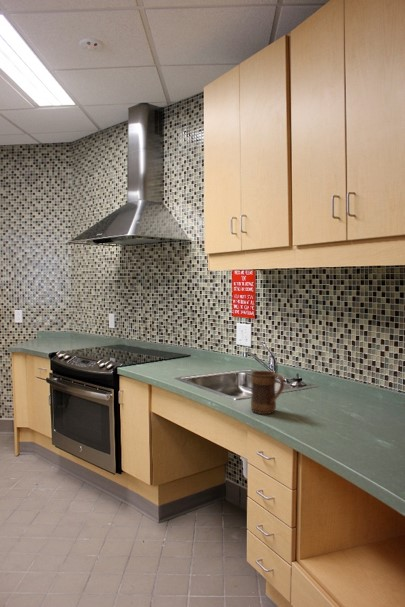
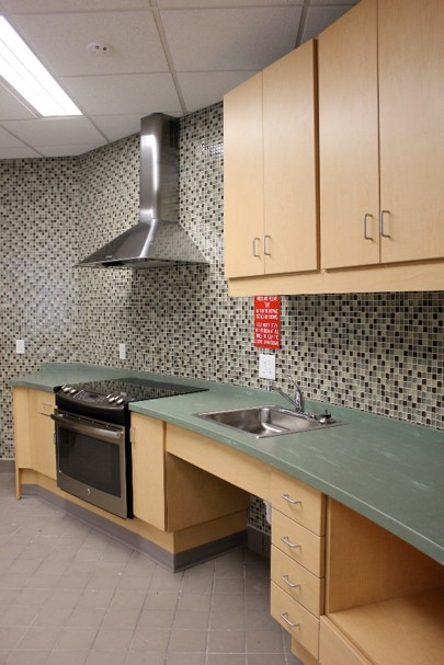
- mug [250,370,285,415]
